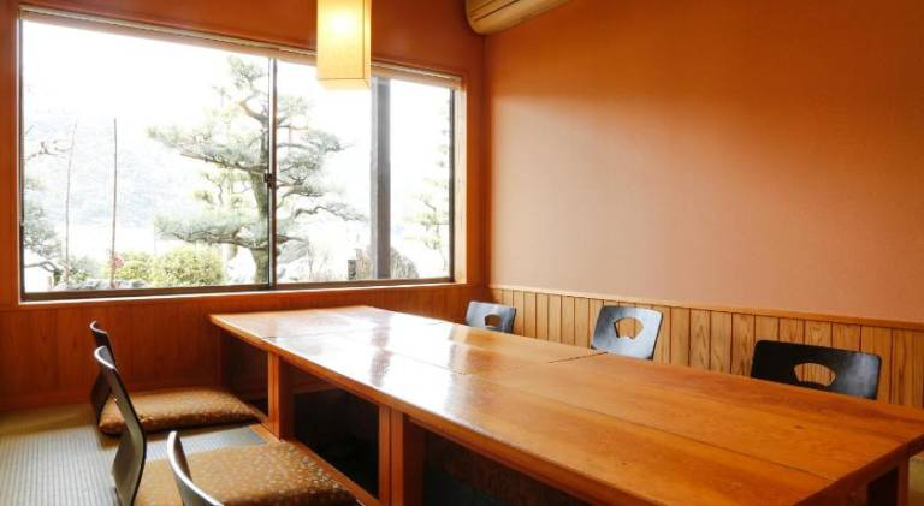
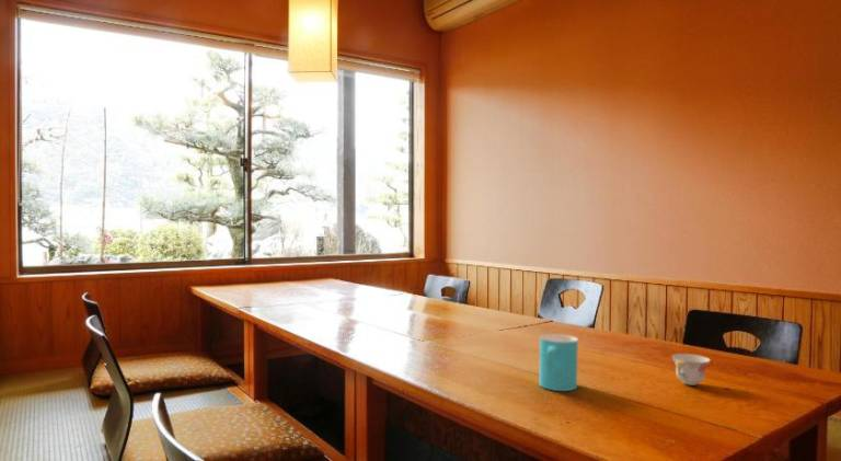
+ cup [538,333,579,392]
+ teacup [670,353,712,387]
